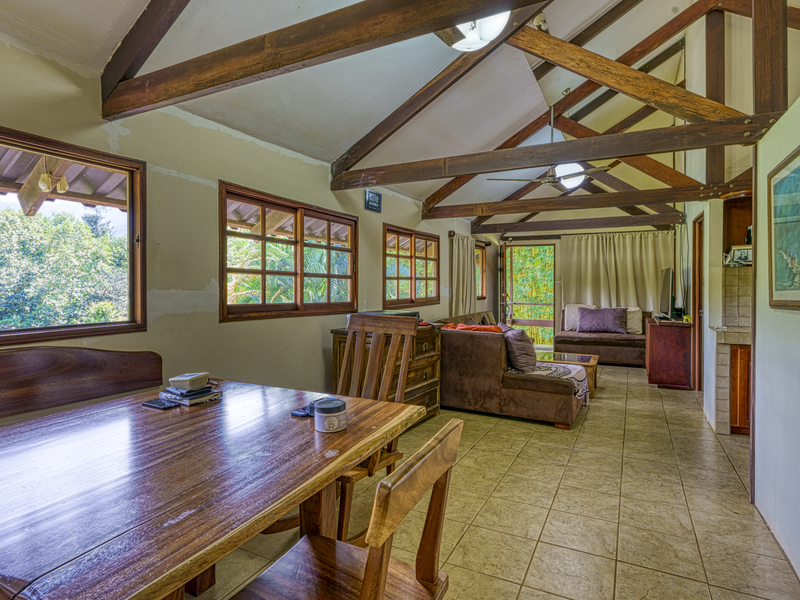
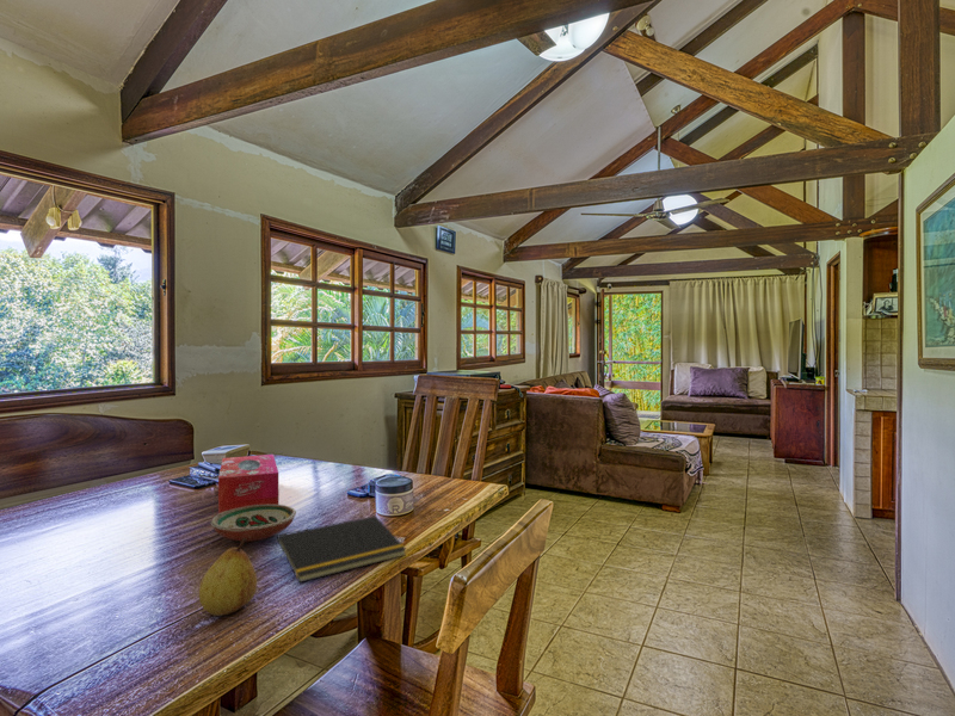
+ notepad [273,514,408,584]
+ decorative bowl [210,504,297,543]
+ tissue box [217,453,279,514]
+ fruit [198,538,258,617]
